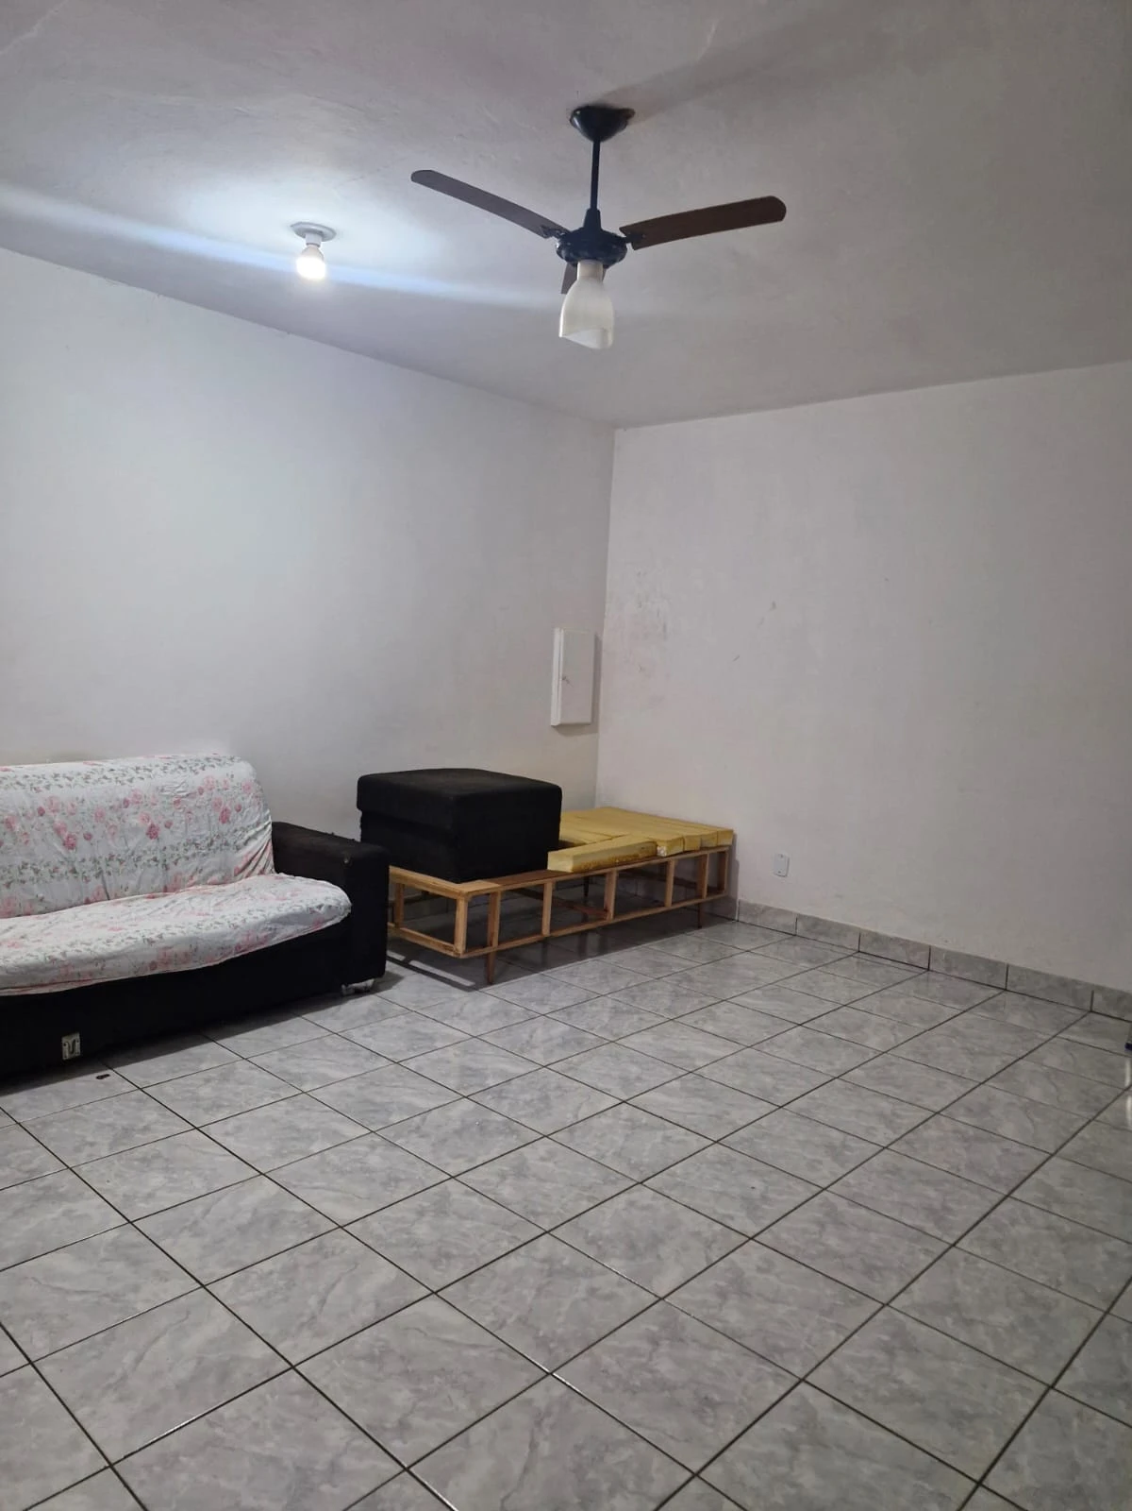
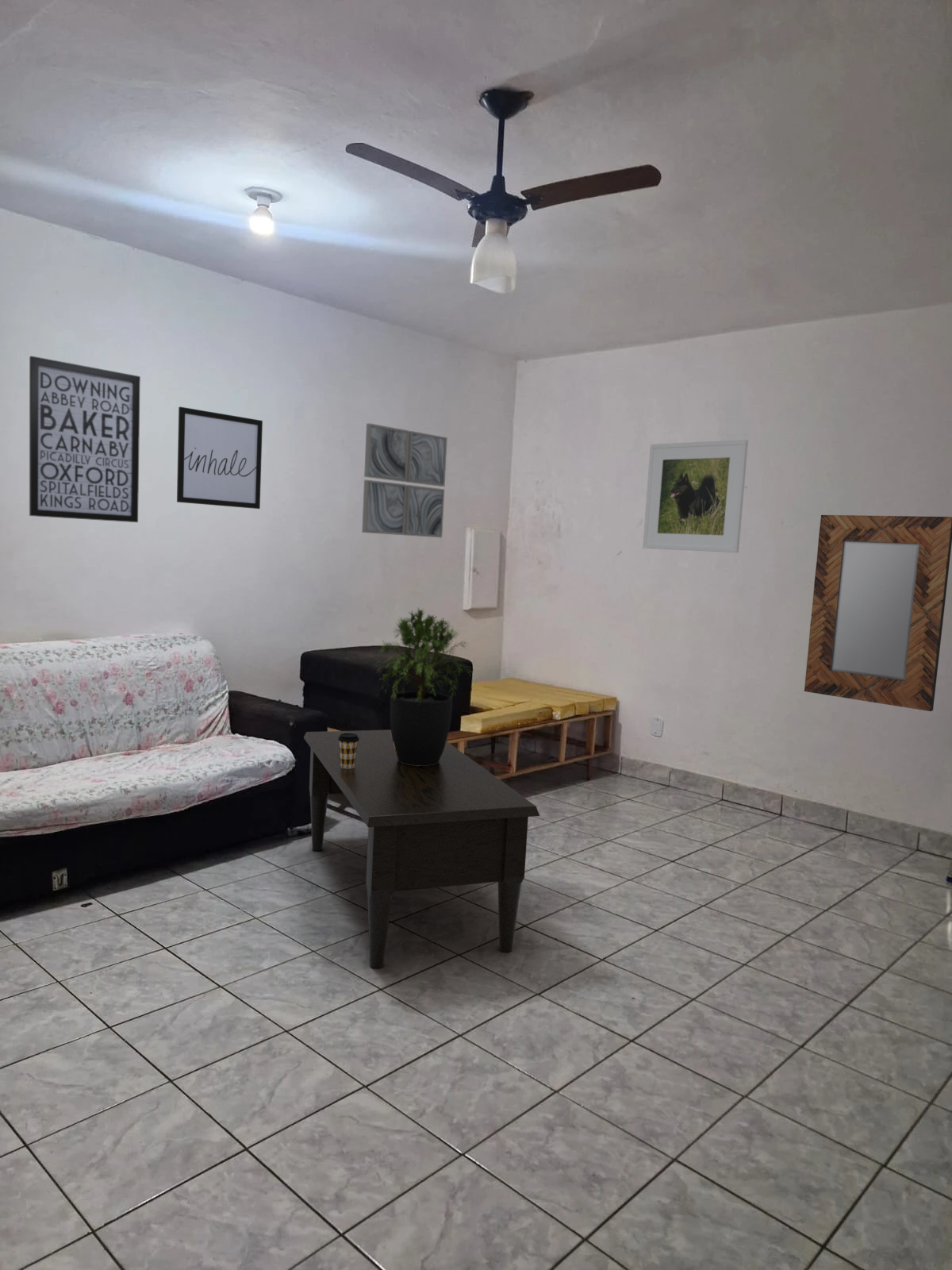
+ potted plant [373,607,475,766]
+ coffee table [303,729,540,969]
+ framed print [642,439,749,553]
+ coffee cup [338,733,359,768]
+ wall art [176,406,263,510]
+ wall art [29,355,141,523]
+ wall art [361,422,448,538]
+ home mirror [804,514,952,712]
